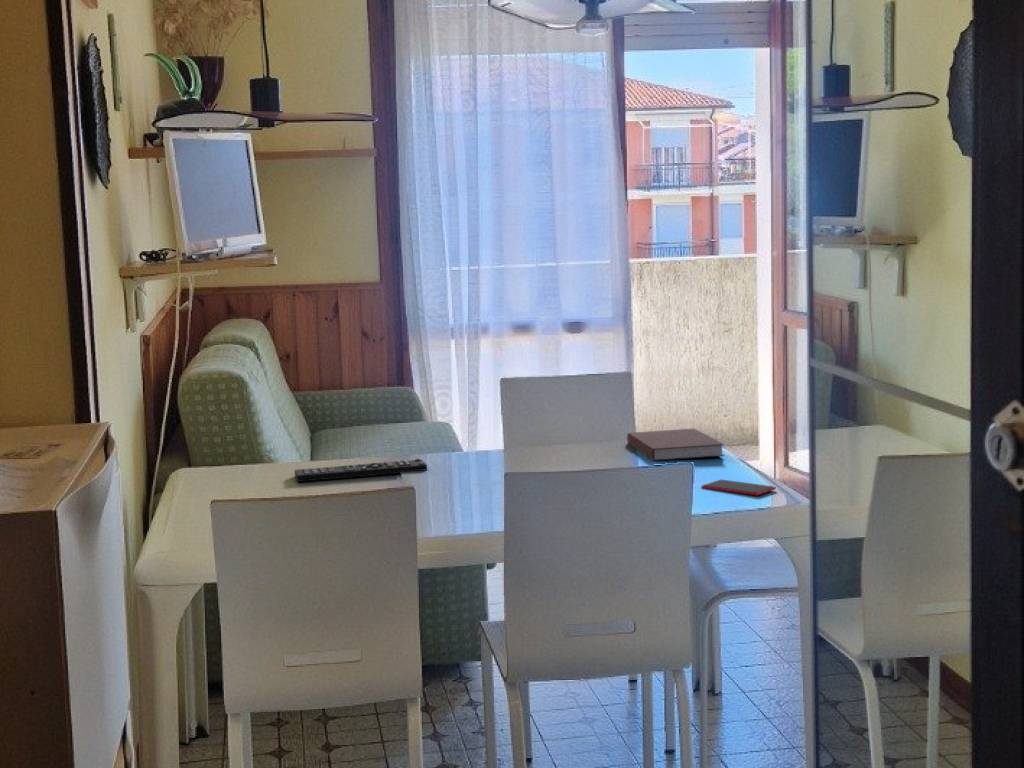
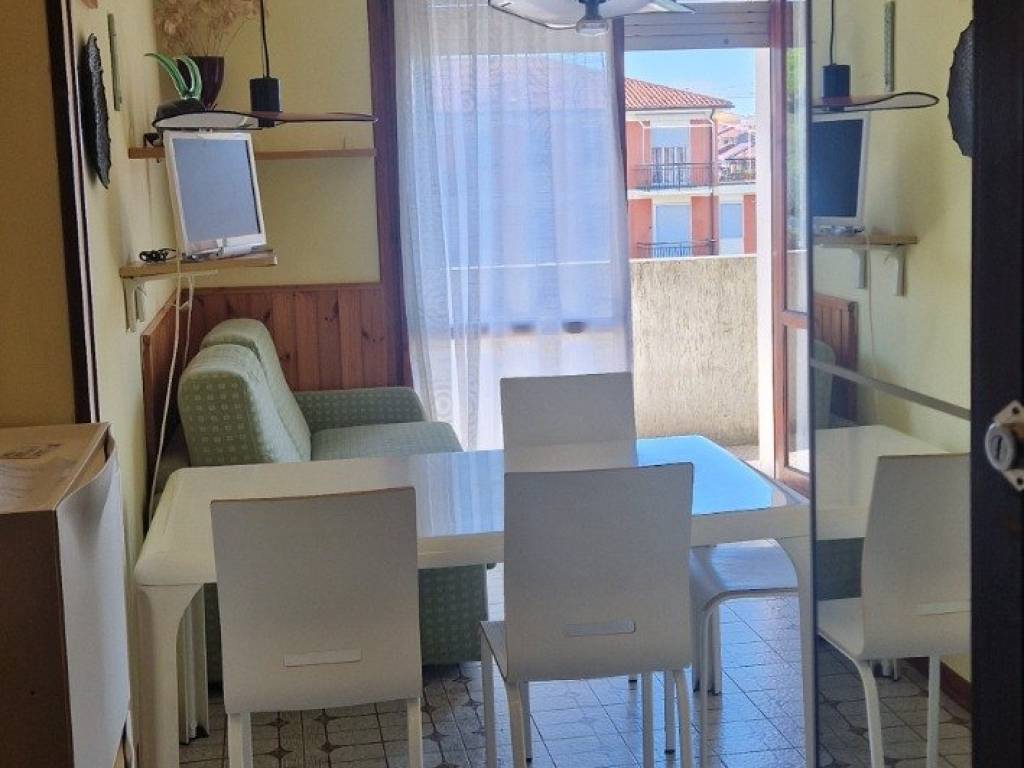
- smartphone [700,479,777,497]
- remote control [294,458,428,483]
- notebook [626,428,726,462]
